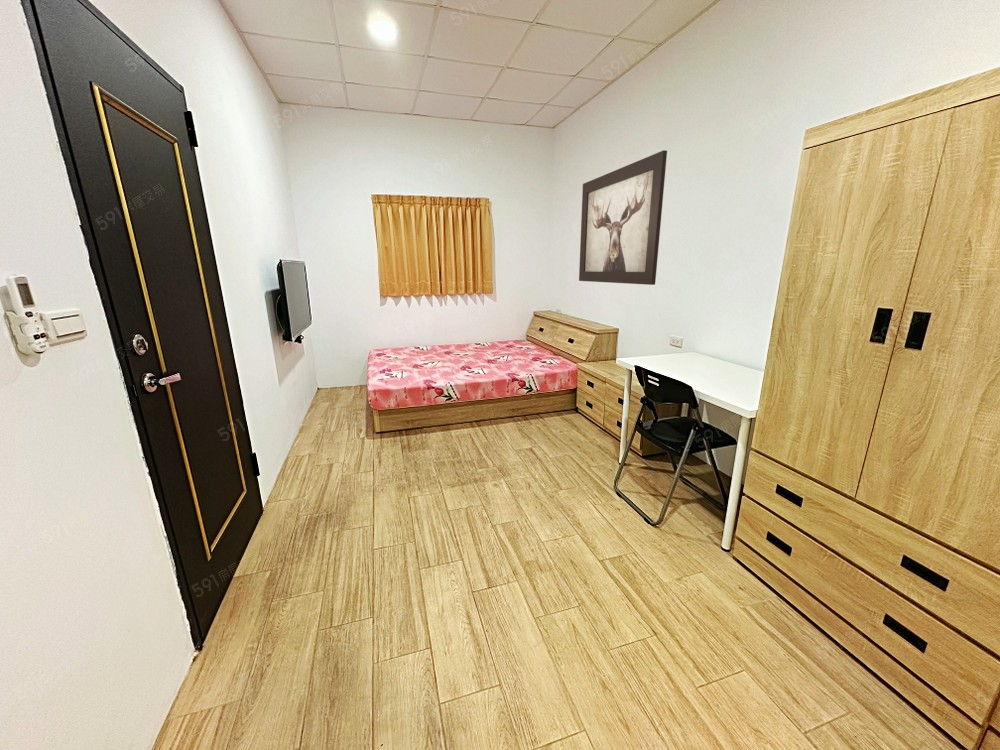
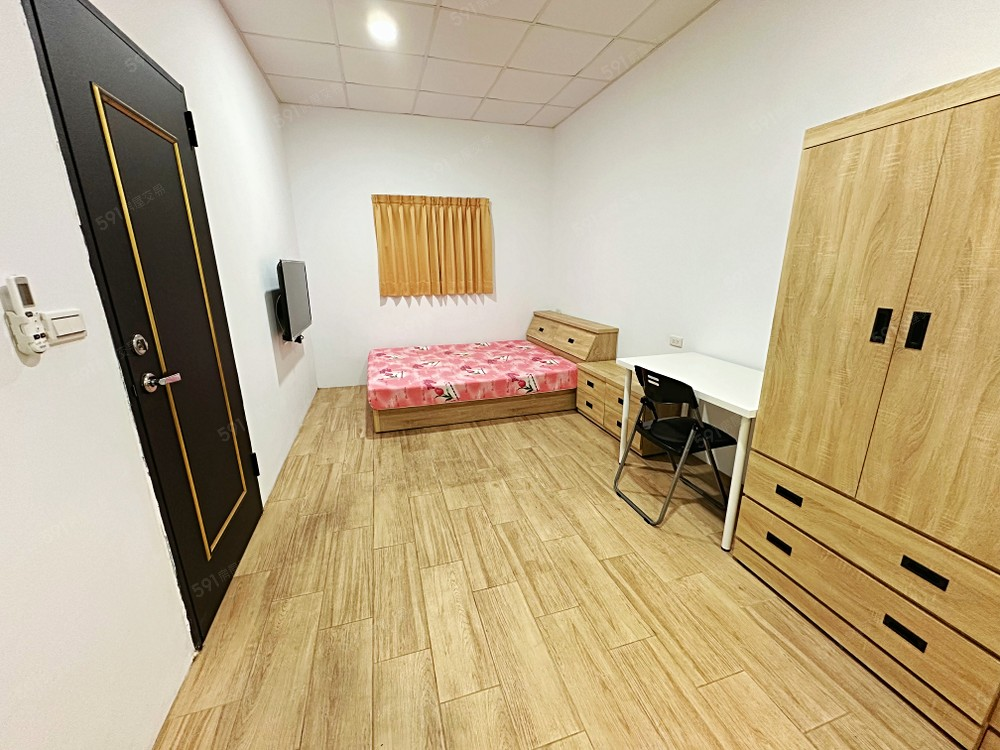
- wall art [578,149,668,286]
